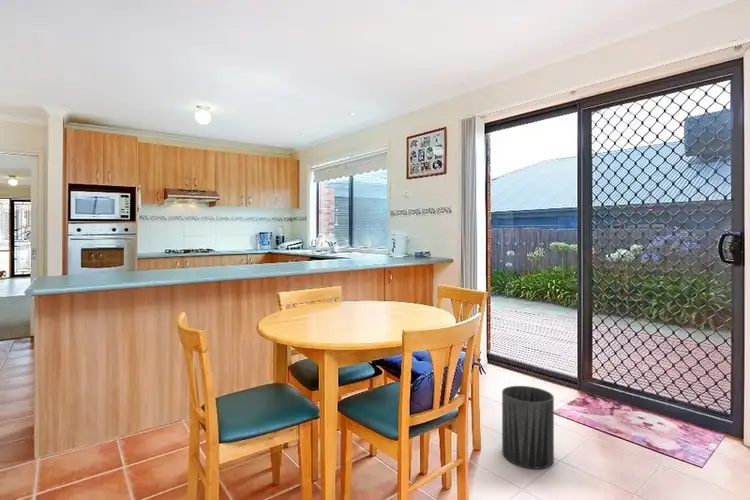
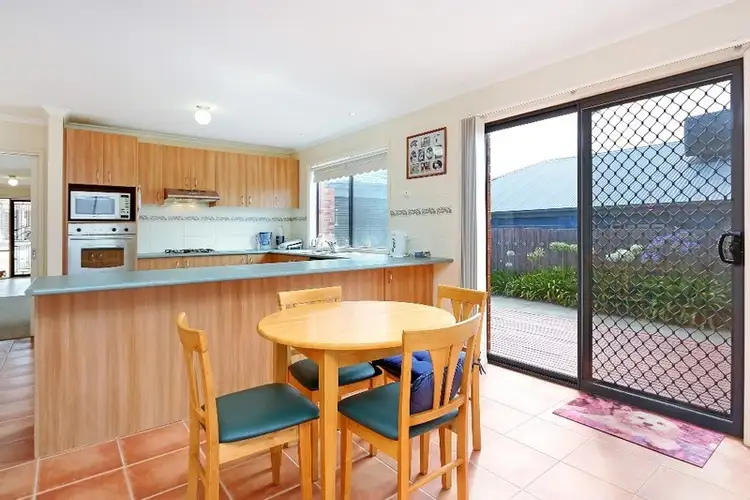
- trash can [501,385,555,470]
